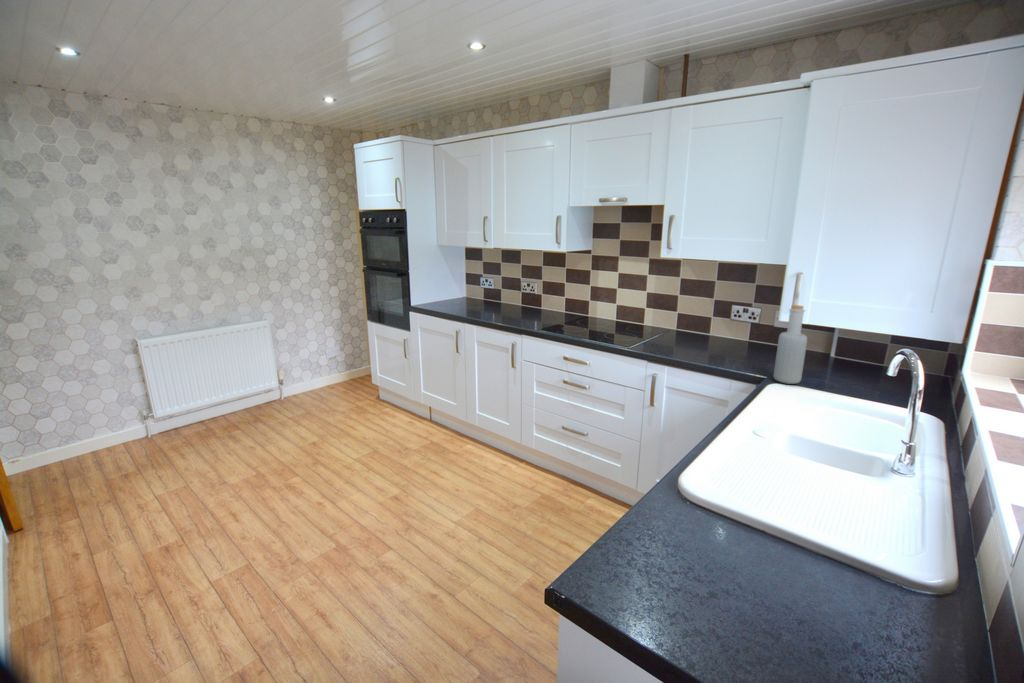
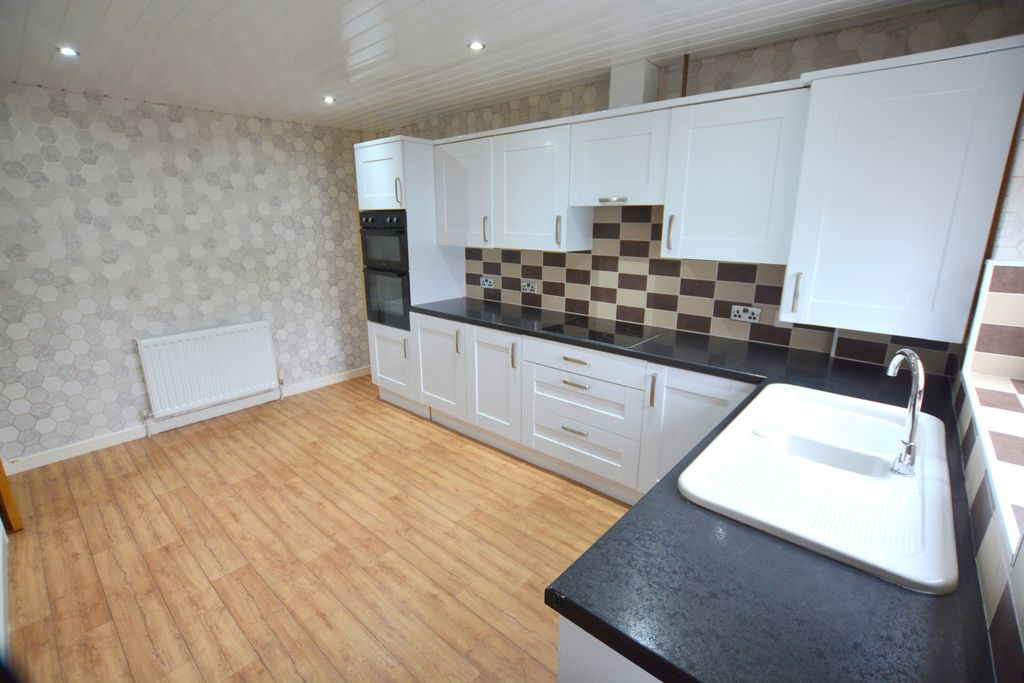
- bottle [773,304,808,385]
